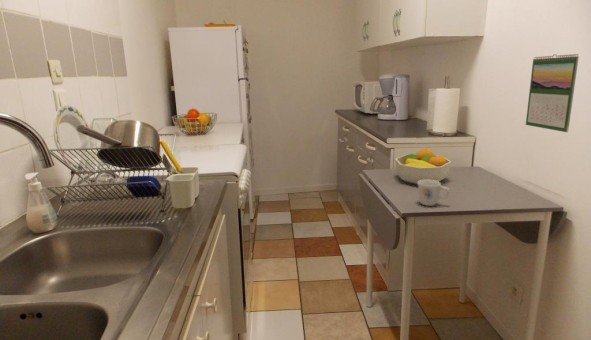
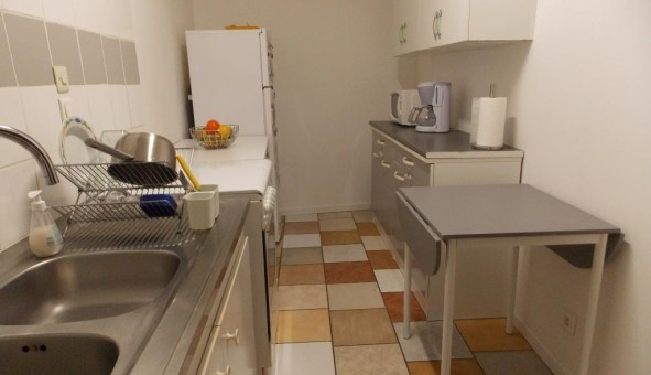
- fruit bowl [394,147,452,186]
- calendar [525,53,580,133]
- mug [417,180,451,207]
